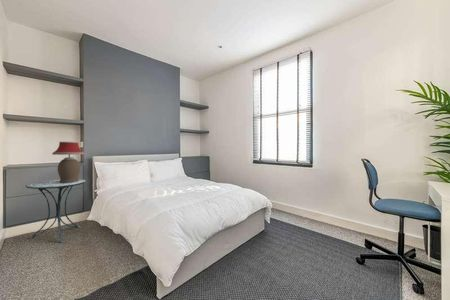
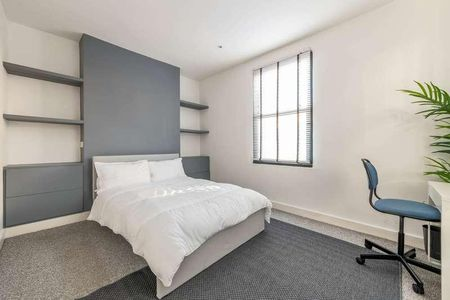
- table lamp [51,141,86,183]
- side table [25,178,87,243]
